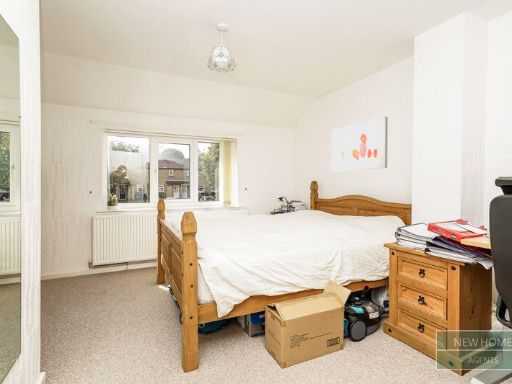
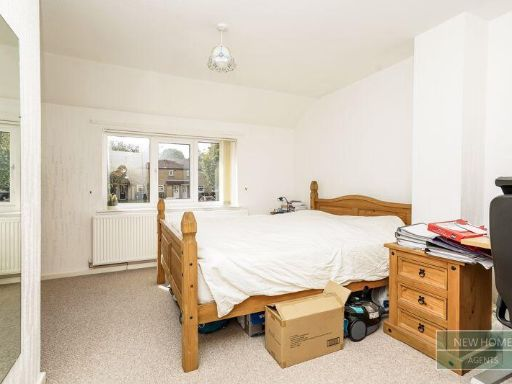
- wall art [331,116,389,173]
